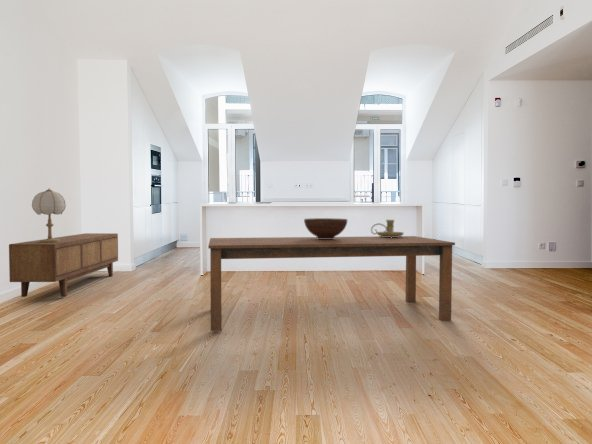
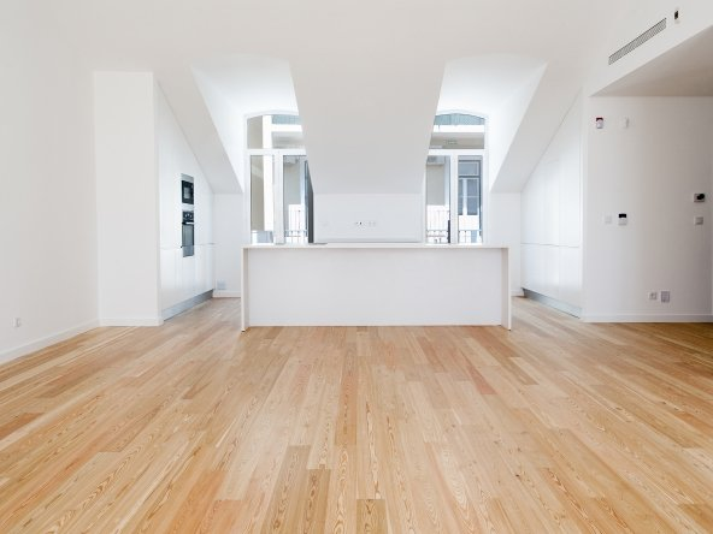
- candle holder [370,219,405,238]
- sideboard [8,232,119,298]
- dining table [207,235,456,332]
- table lamp [31,187,67,243]
- fruit bowl [303,217,348,239]
